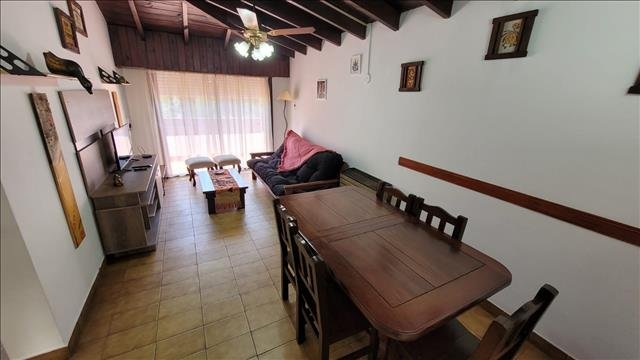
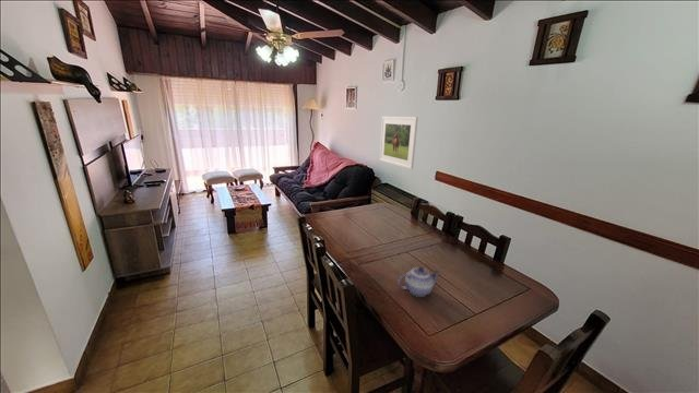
+ teapot [398,266,441,298]
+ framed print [378,116,419,170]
